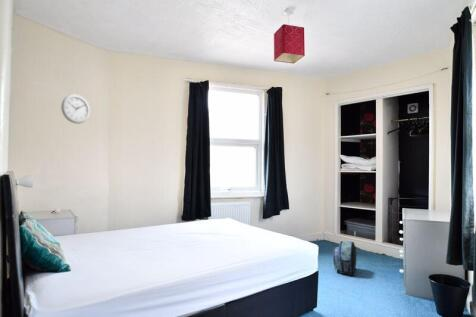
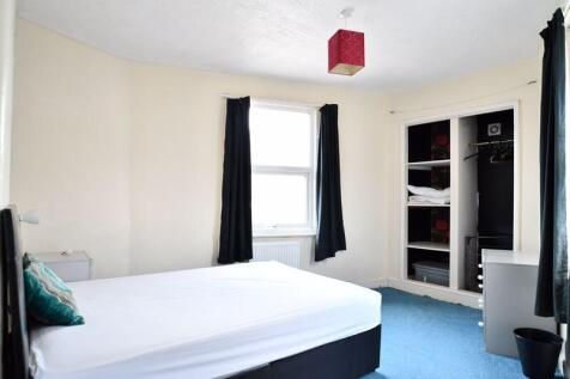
- backpack [332,240,357,277]
- wall clock [60,93,91,124]
